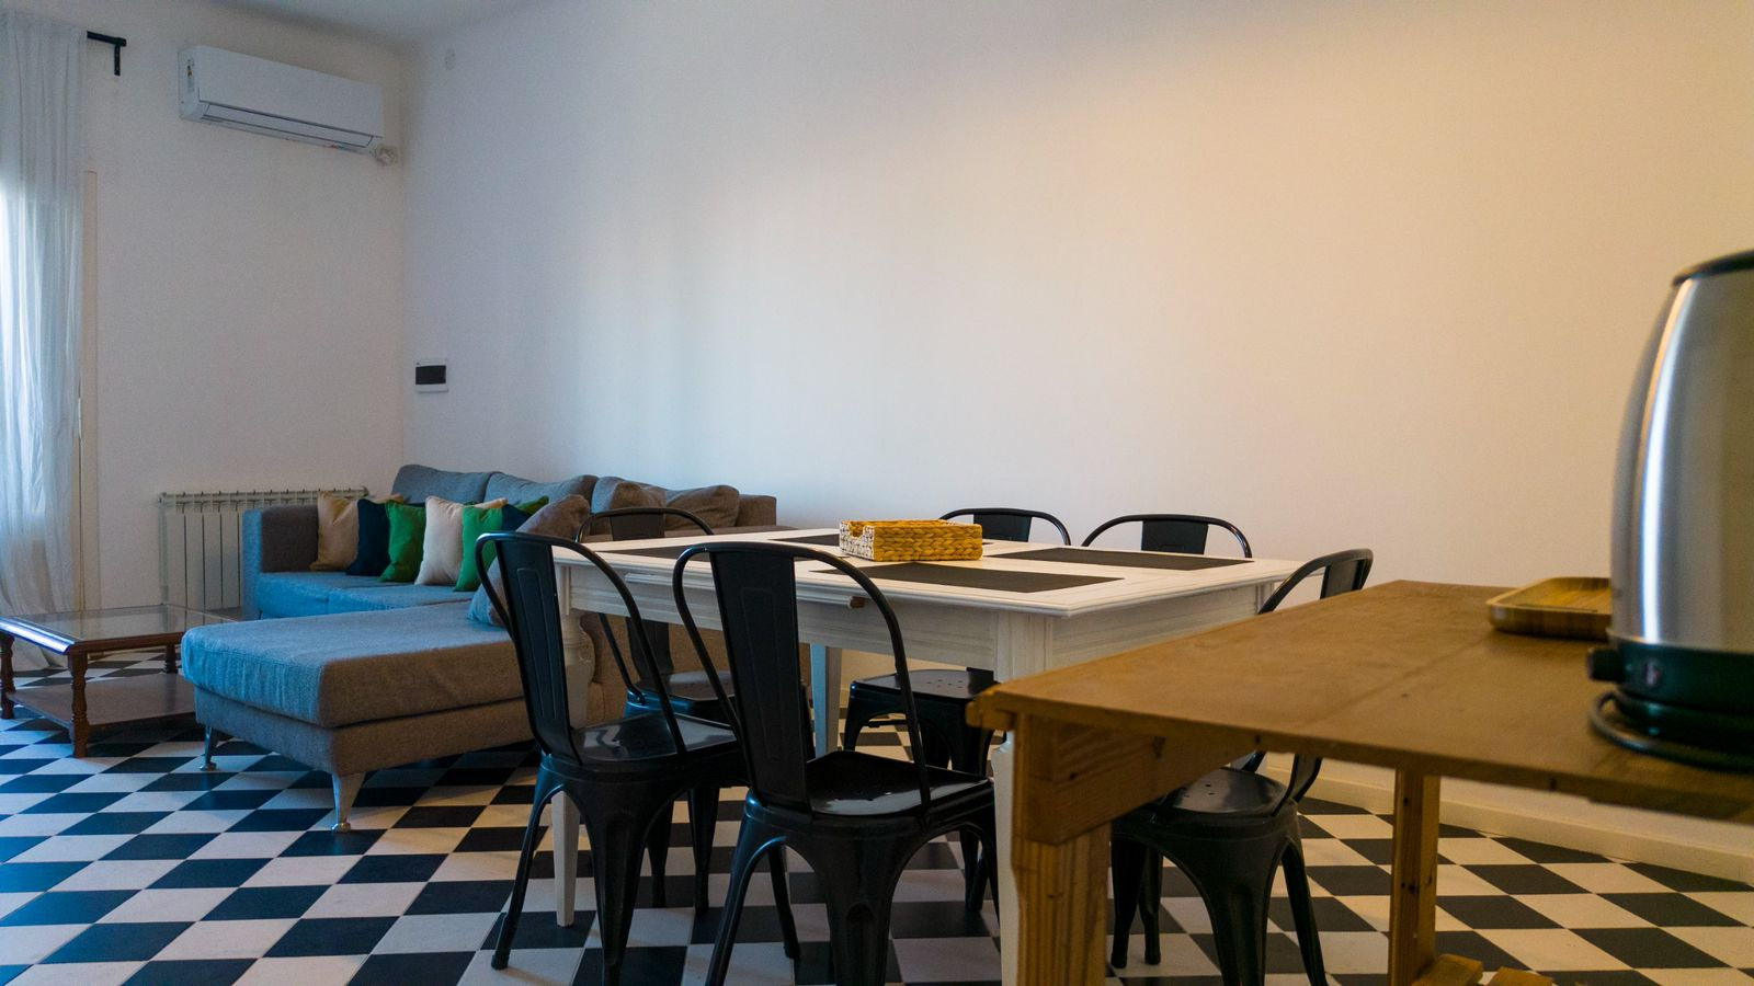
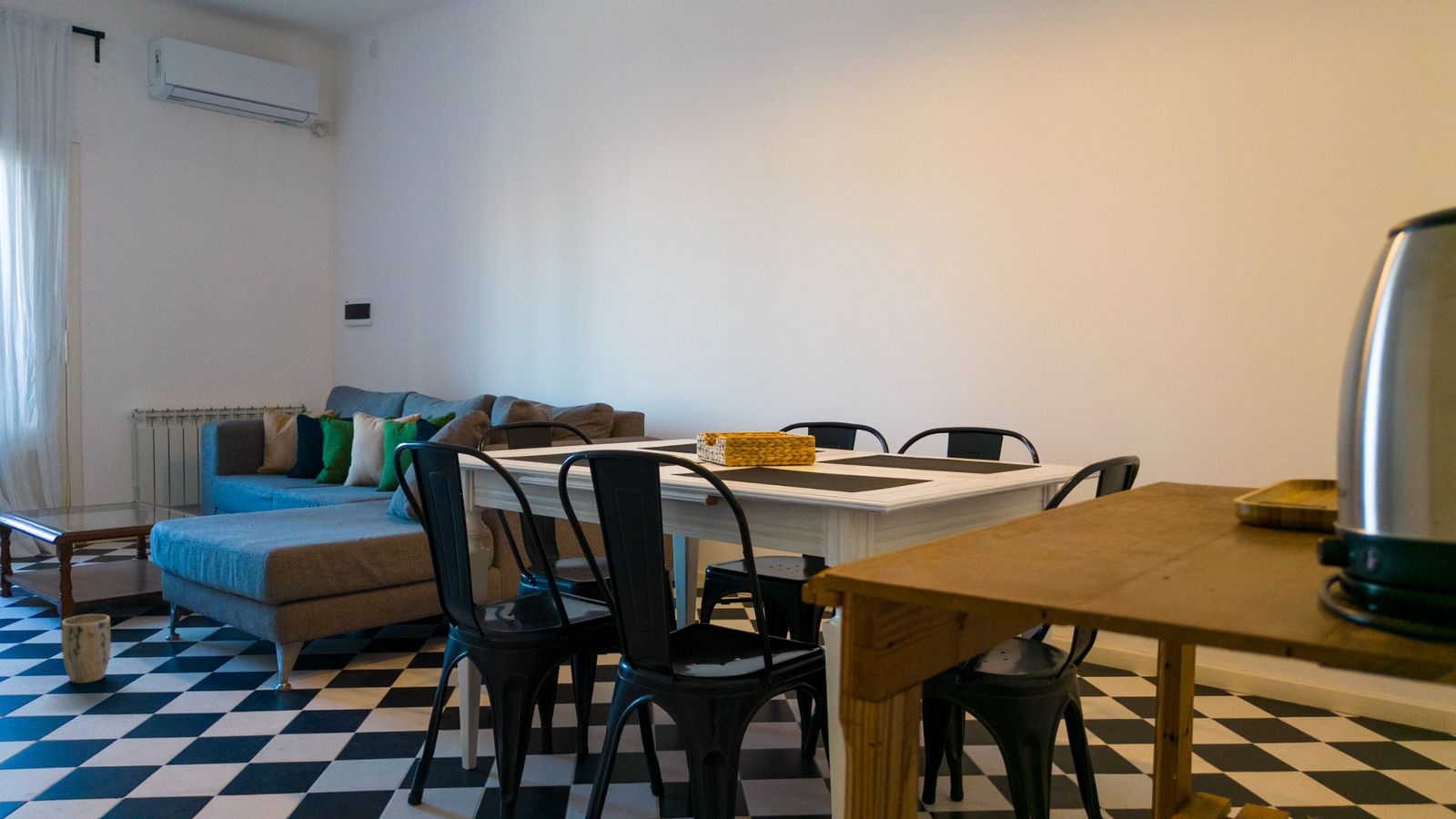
+ plant pot [60,613,112,684]
